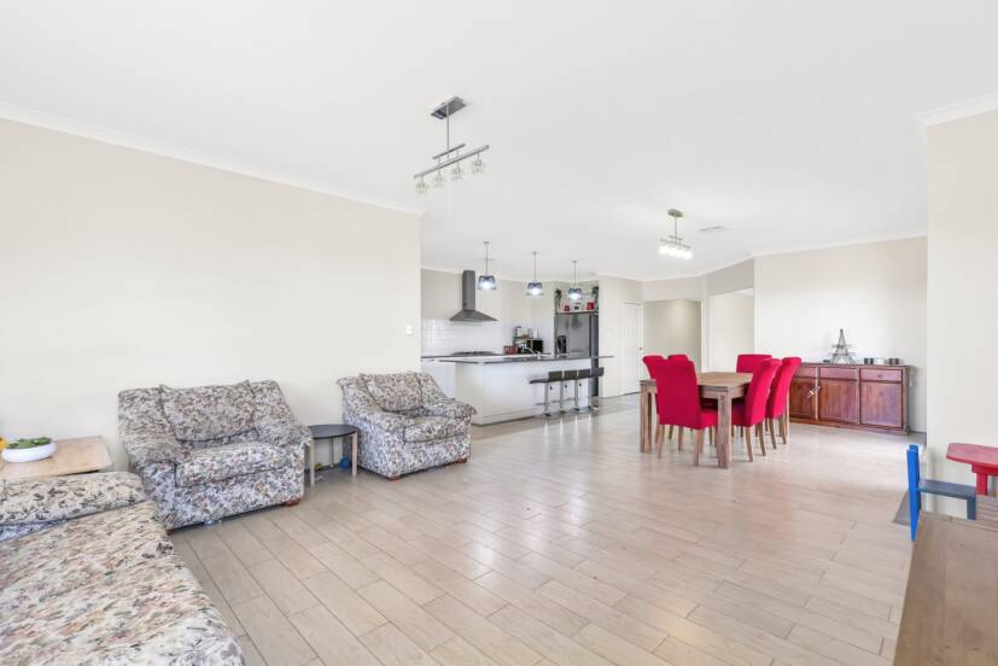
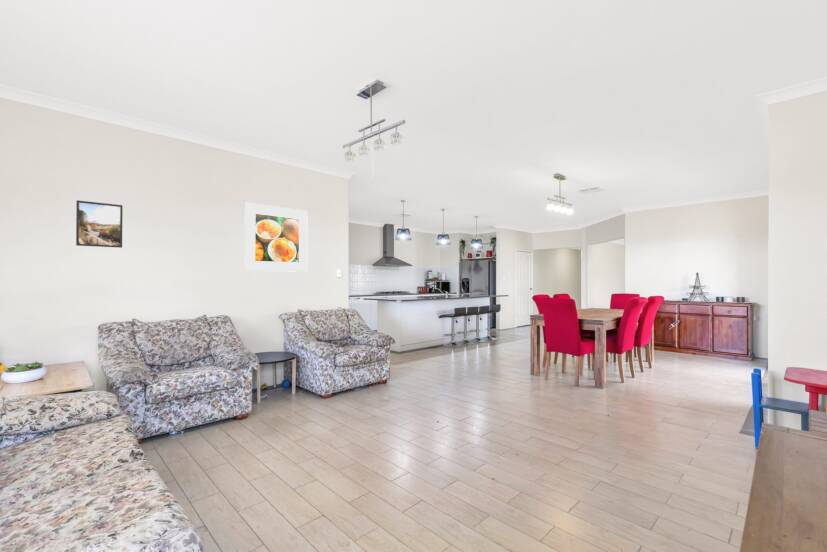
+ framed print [244,202,309,273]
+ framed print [75,199,124,249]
